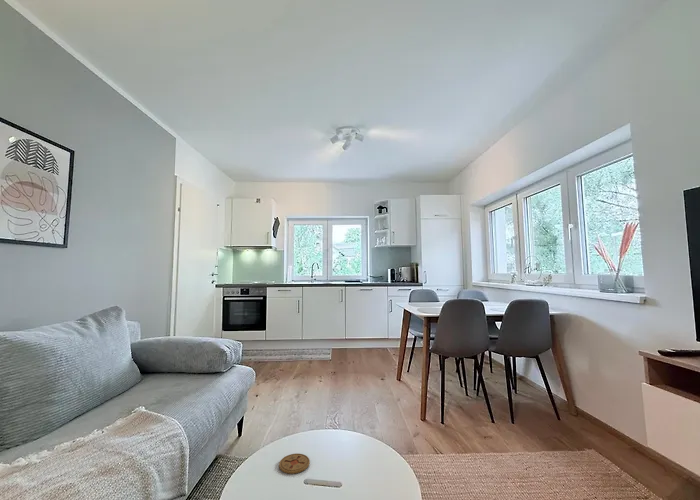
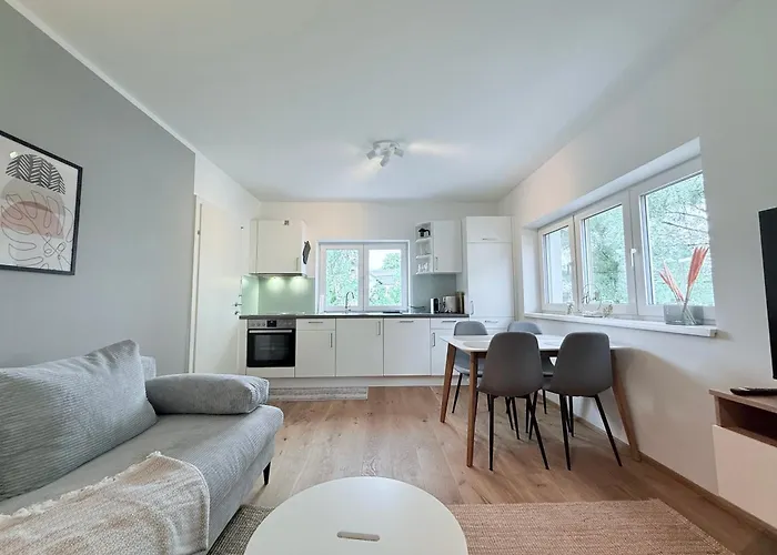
- coaster [278,453,311,475]
